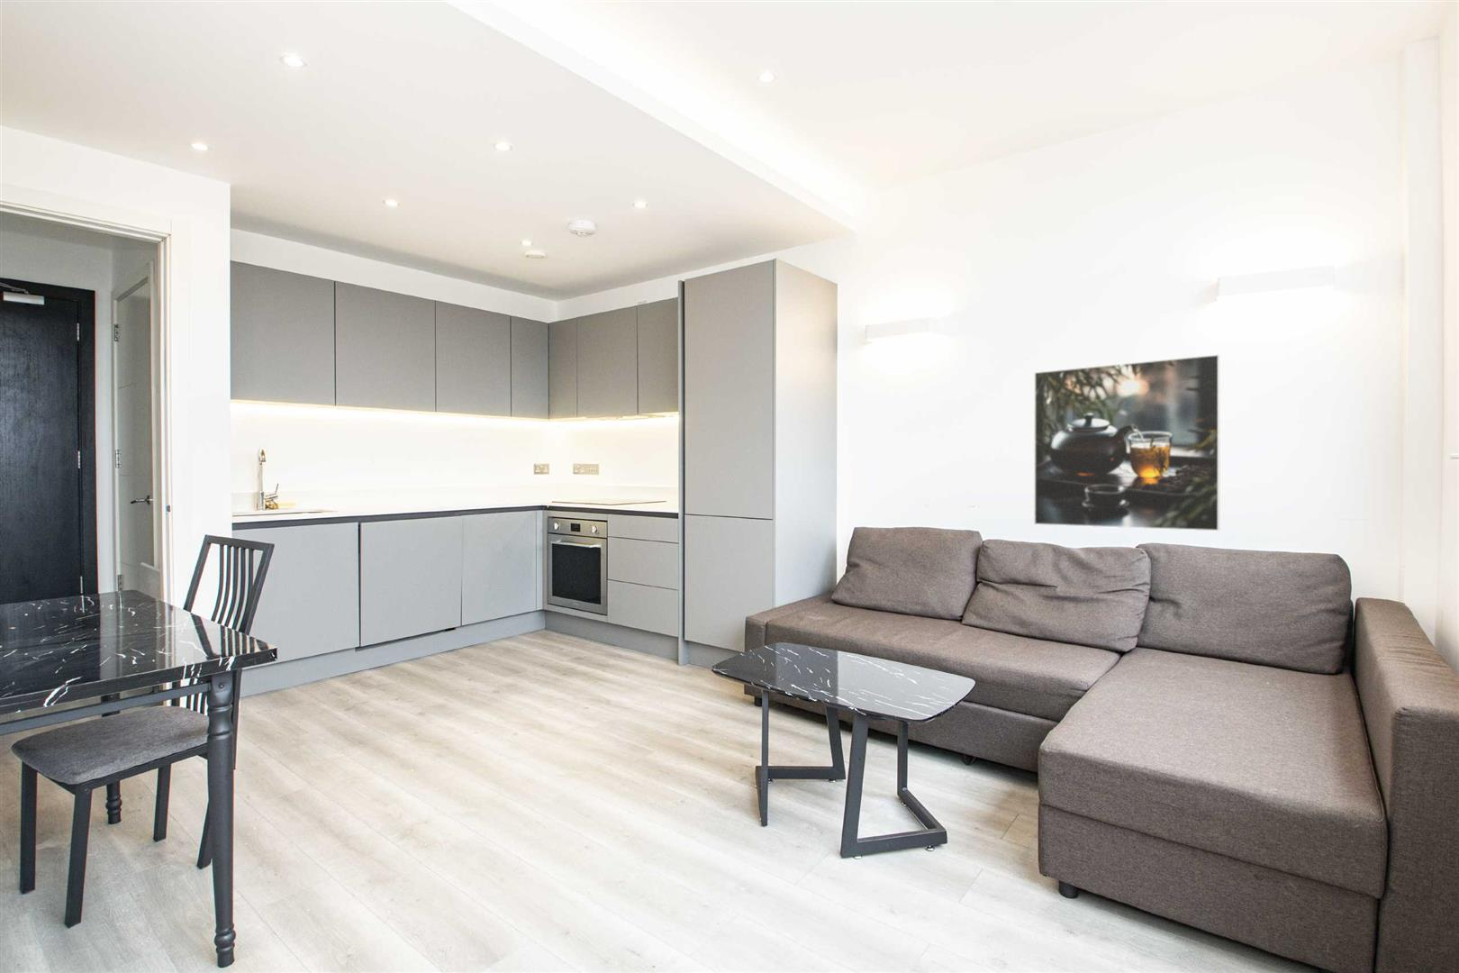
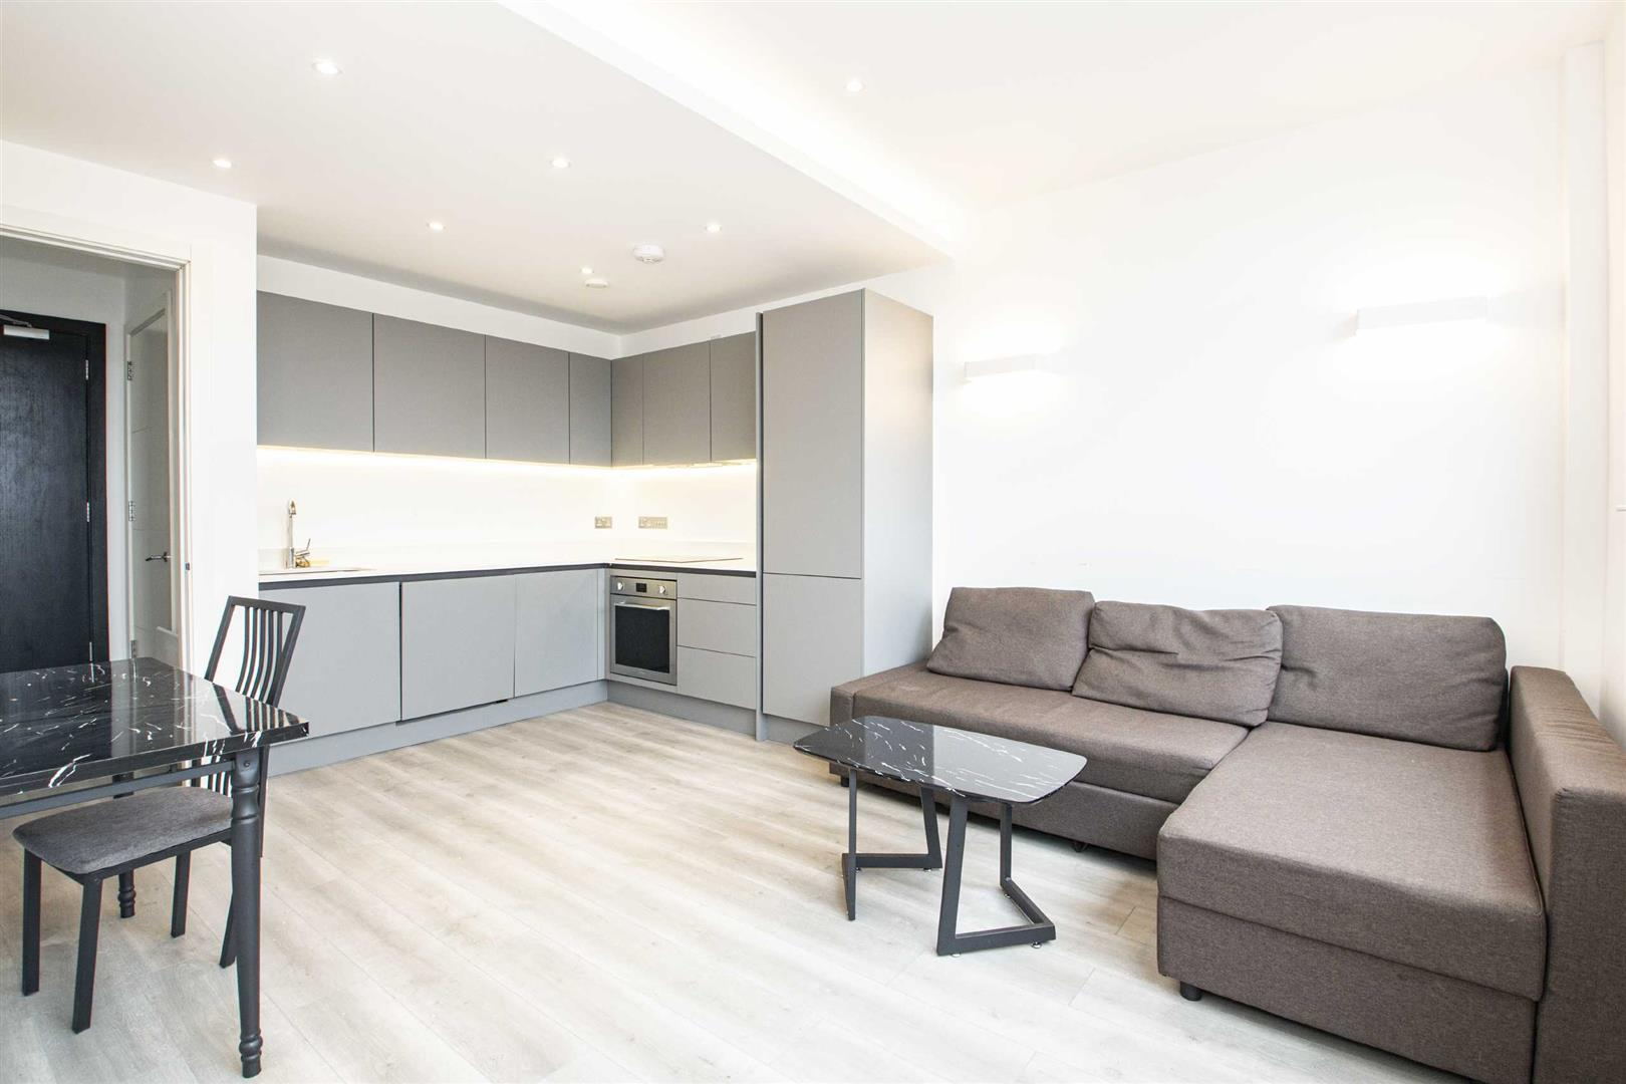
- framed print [1033,353,1221,531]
